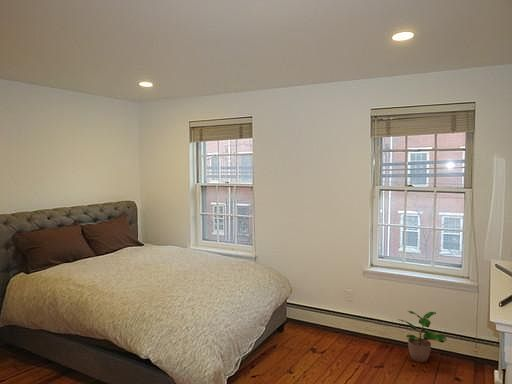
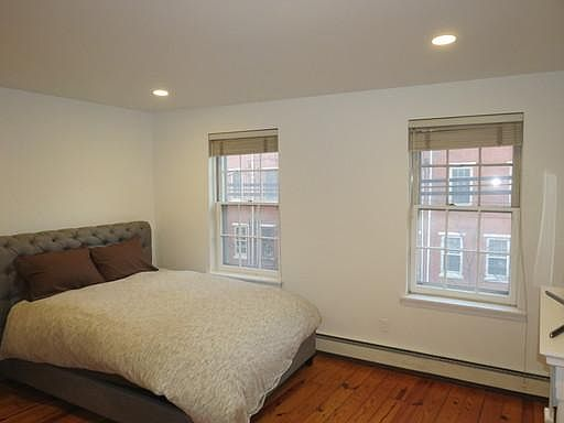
- potted plant [397,310,447,363]
